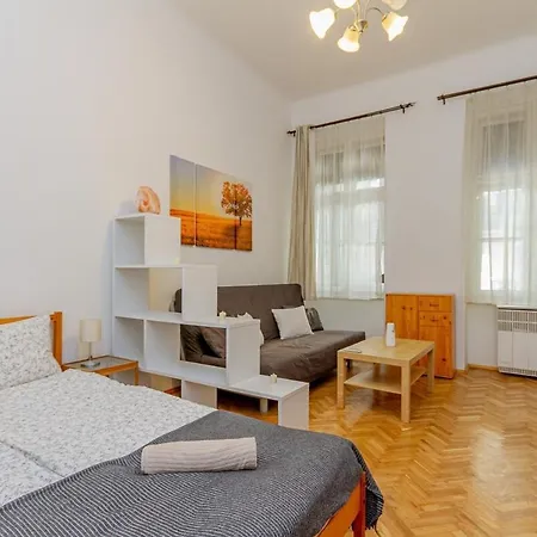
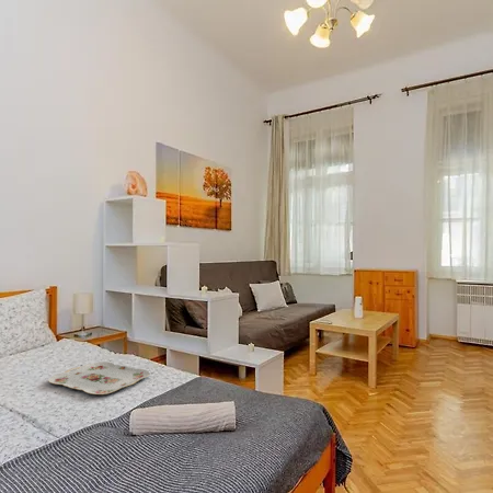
+ serving tray [47,360,150,395]
